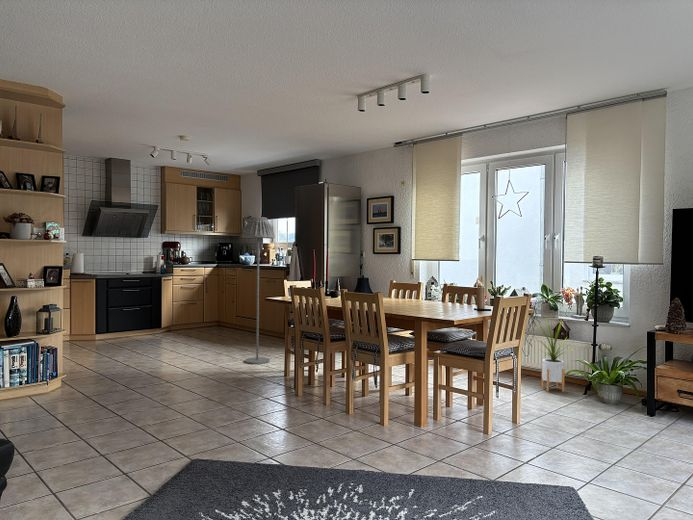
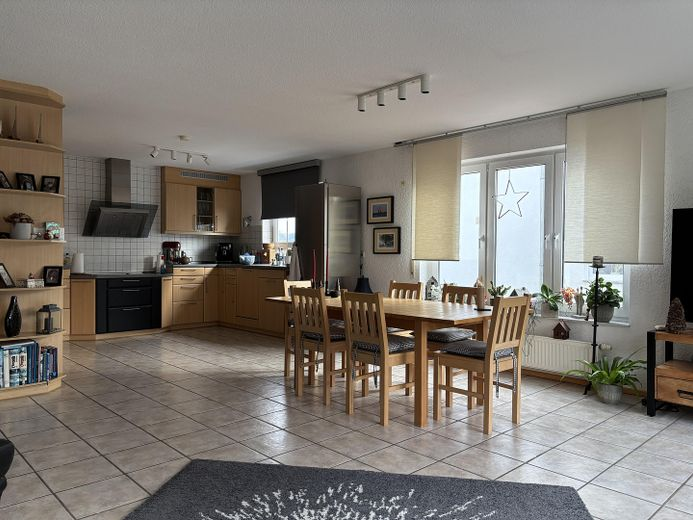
- house plant [532,313,576,393]
- floor lamp [241,216,276,365]
